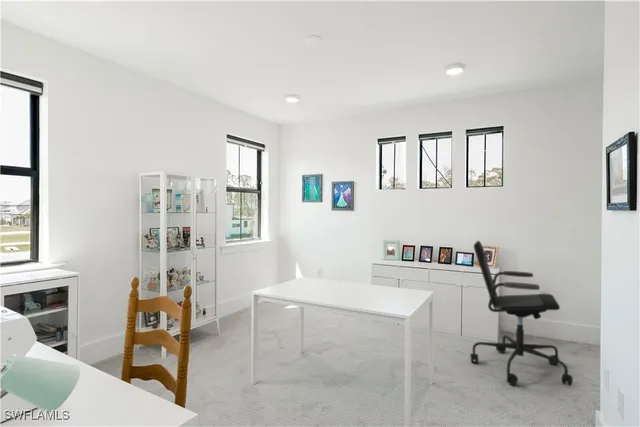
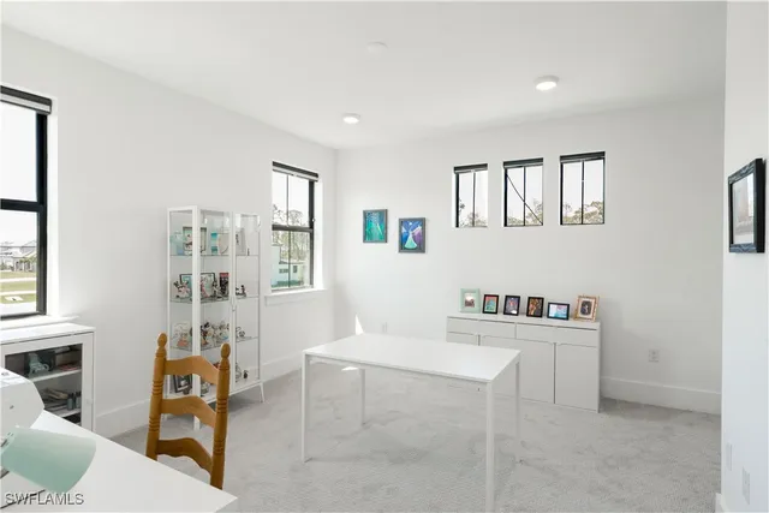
- office chair [470,240,574,387]
